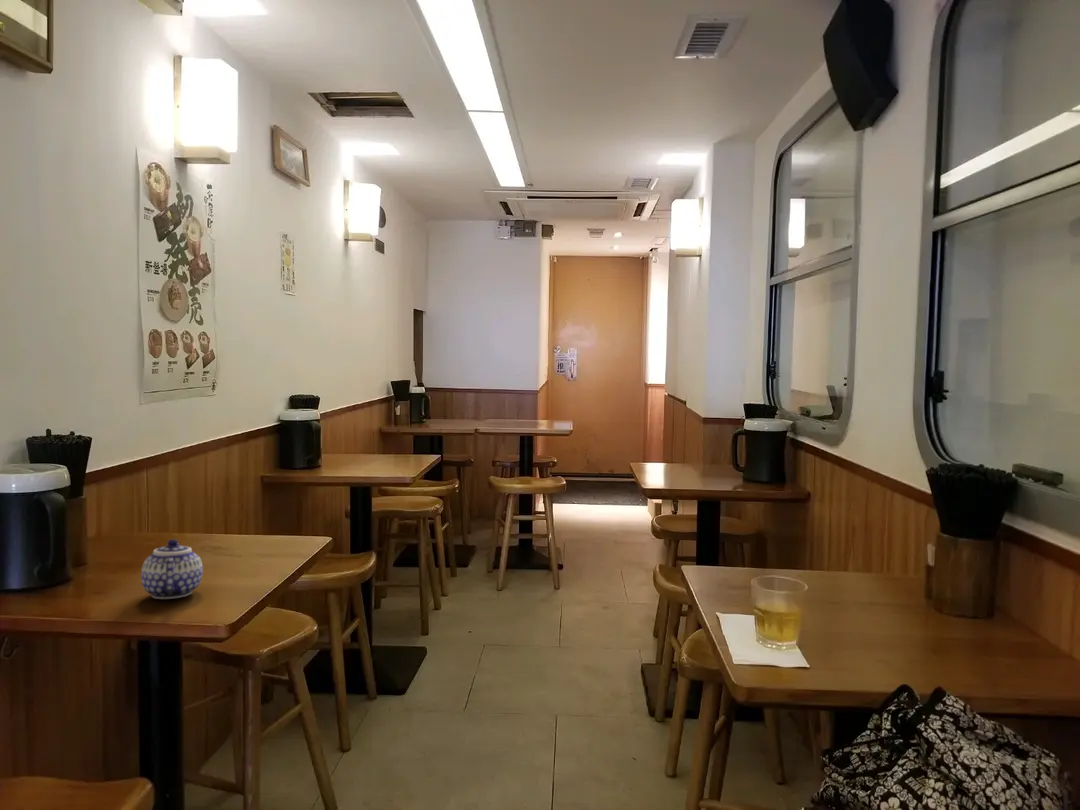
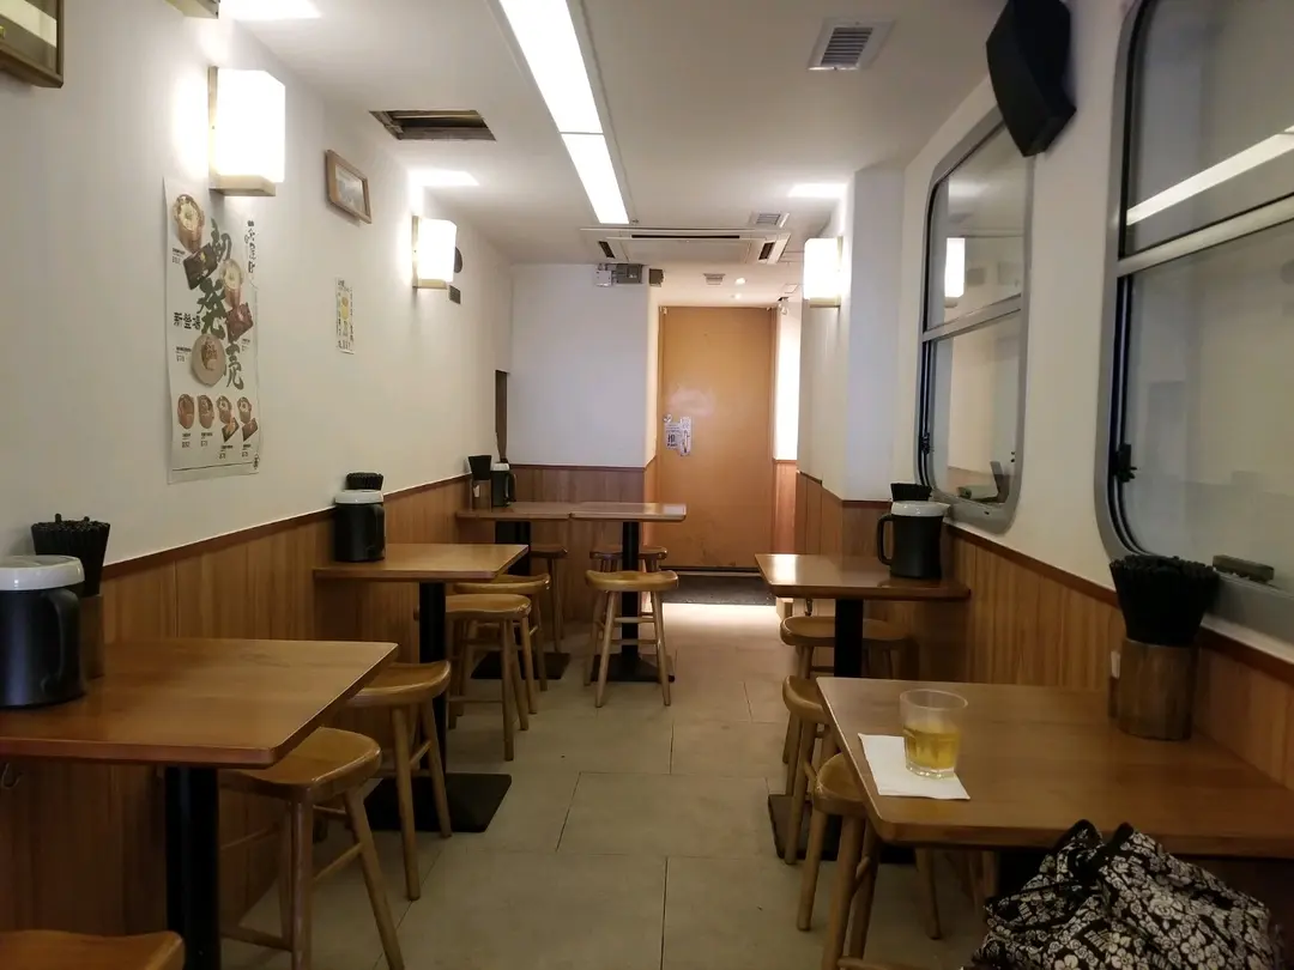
- teapot [140,538,204,600]
